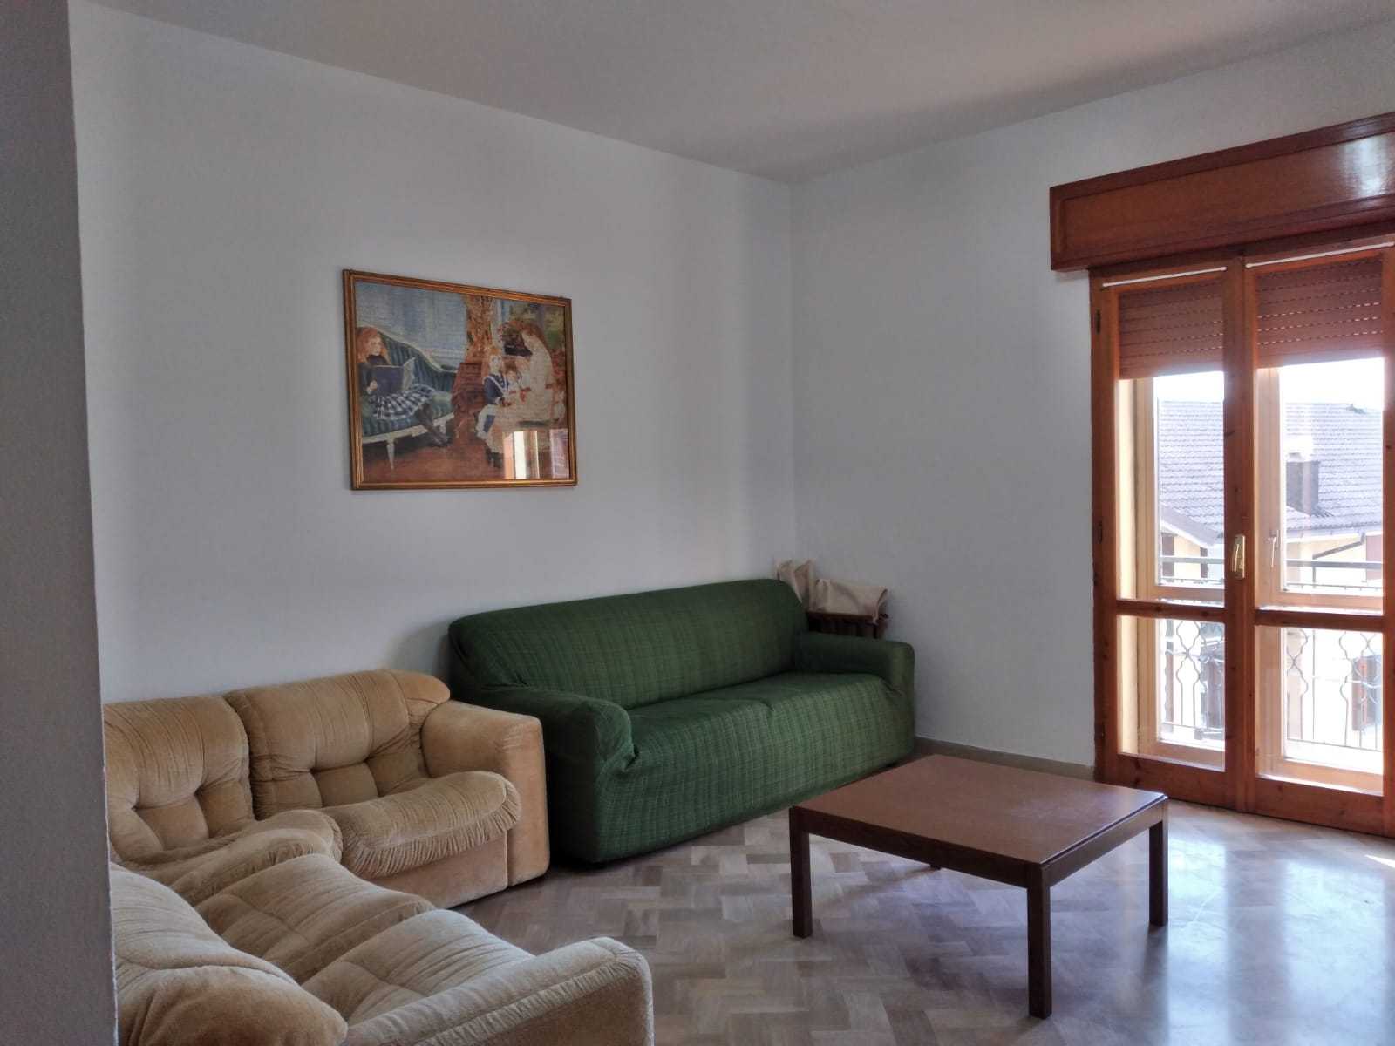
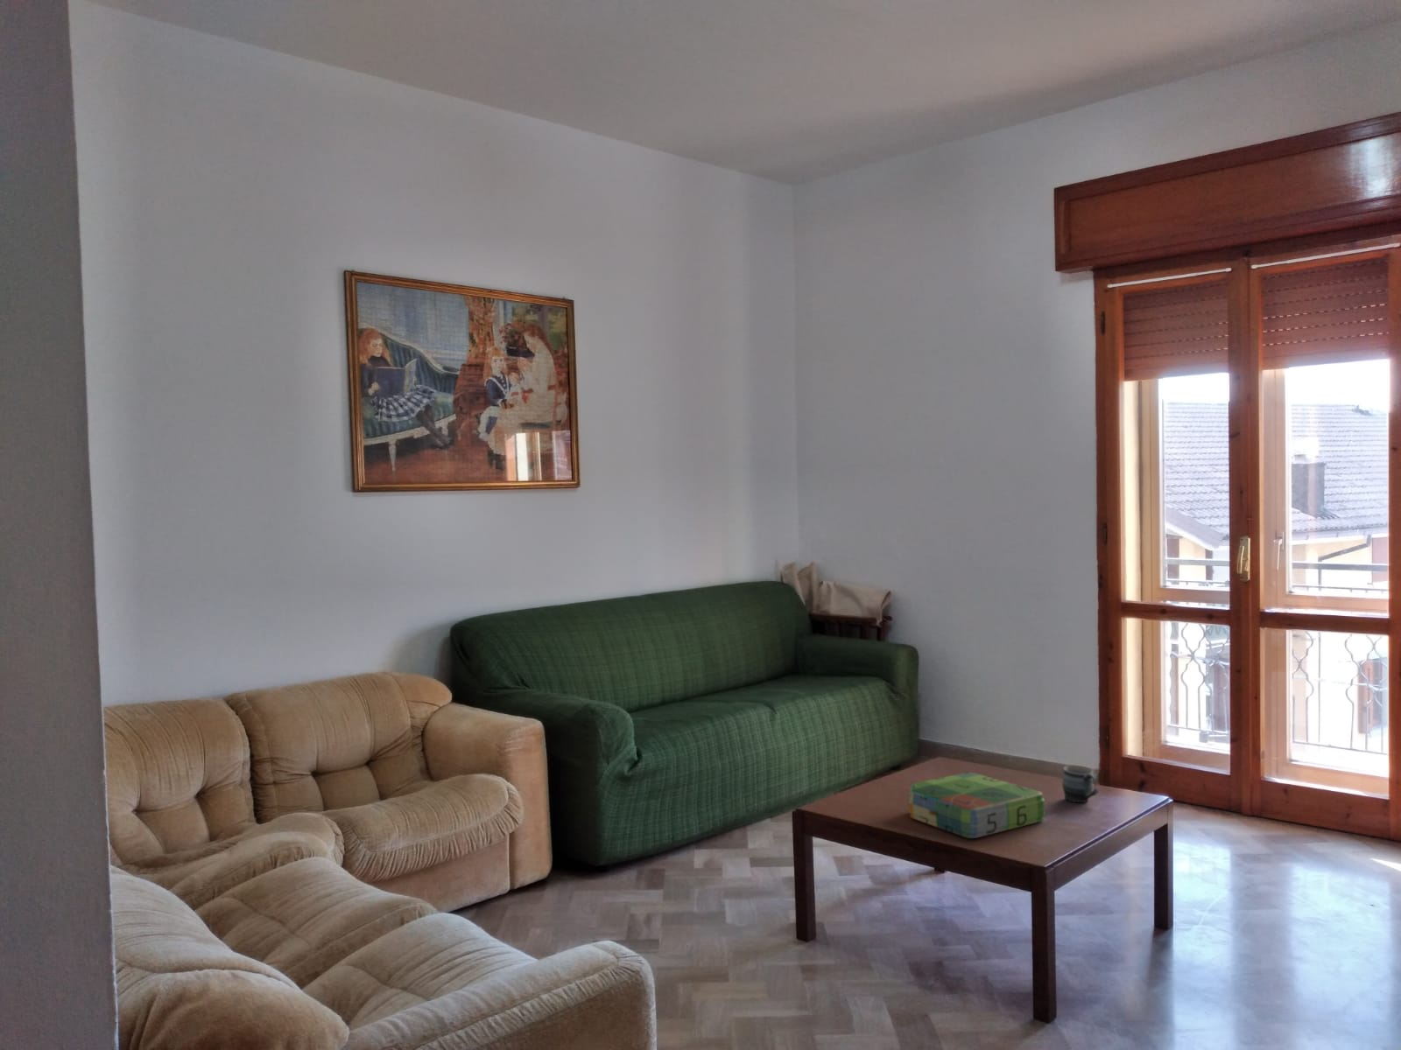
+ board game [908,772,1046,839]
+ mug [1061,764,1099,803]
